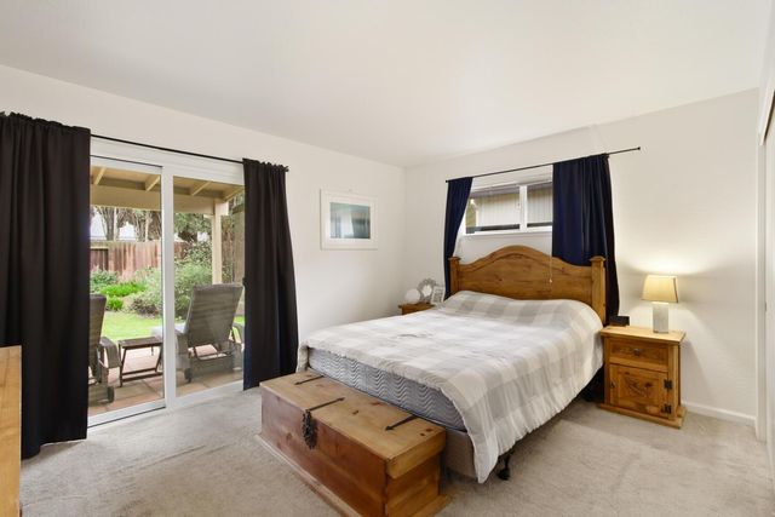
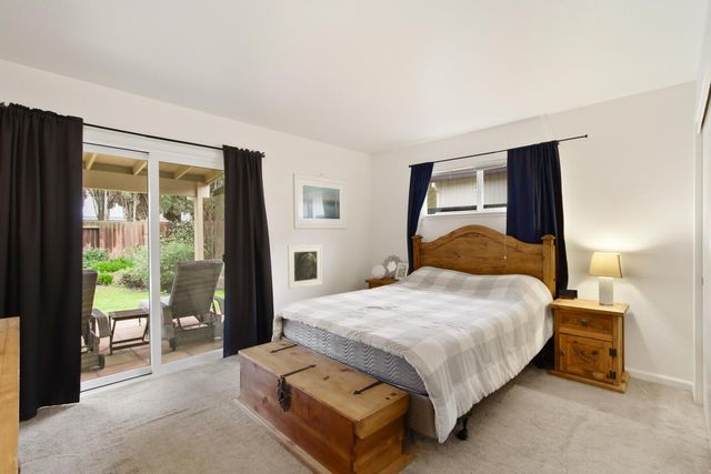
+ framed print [287,243,323,290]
